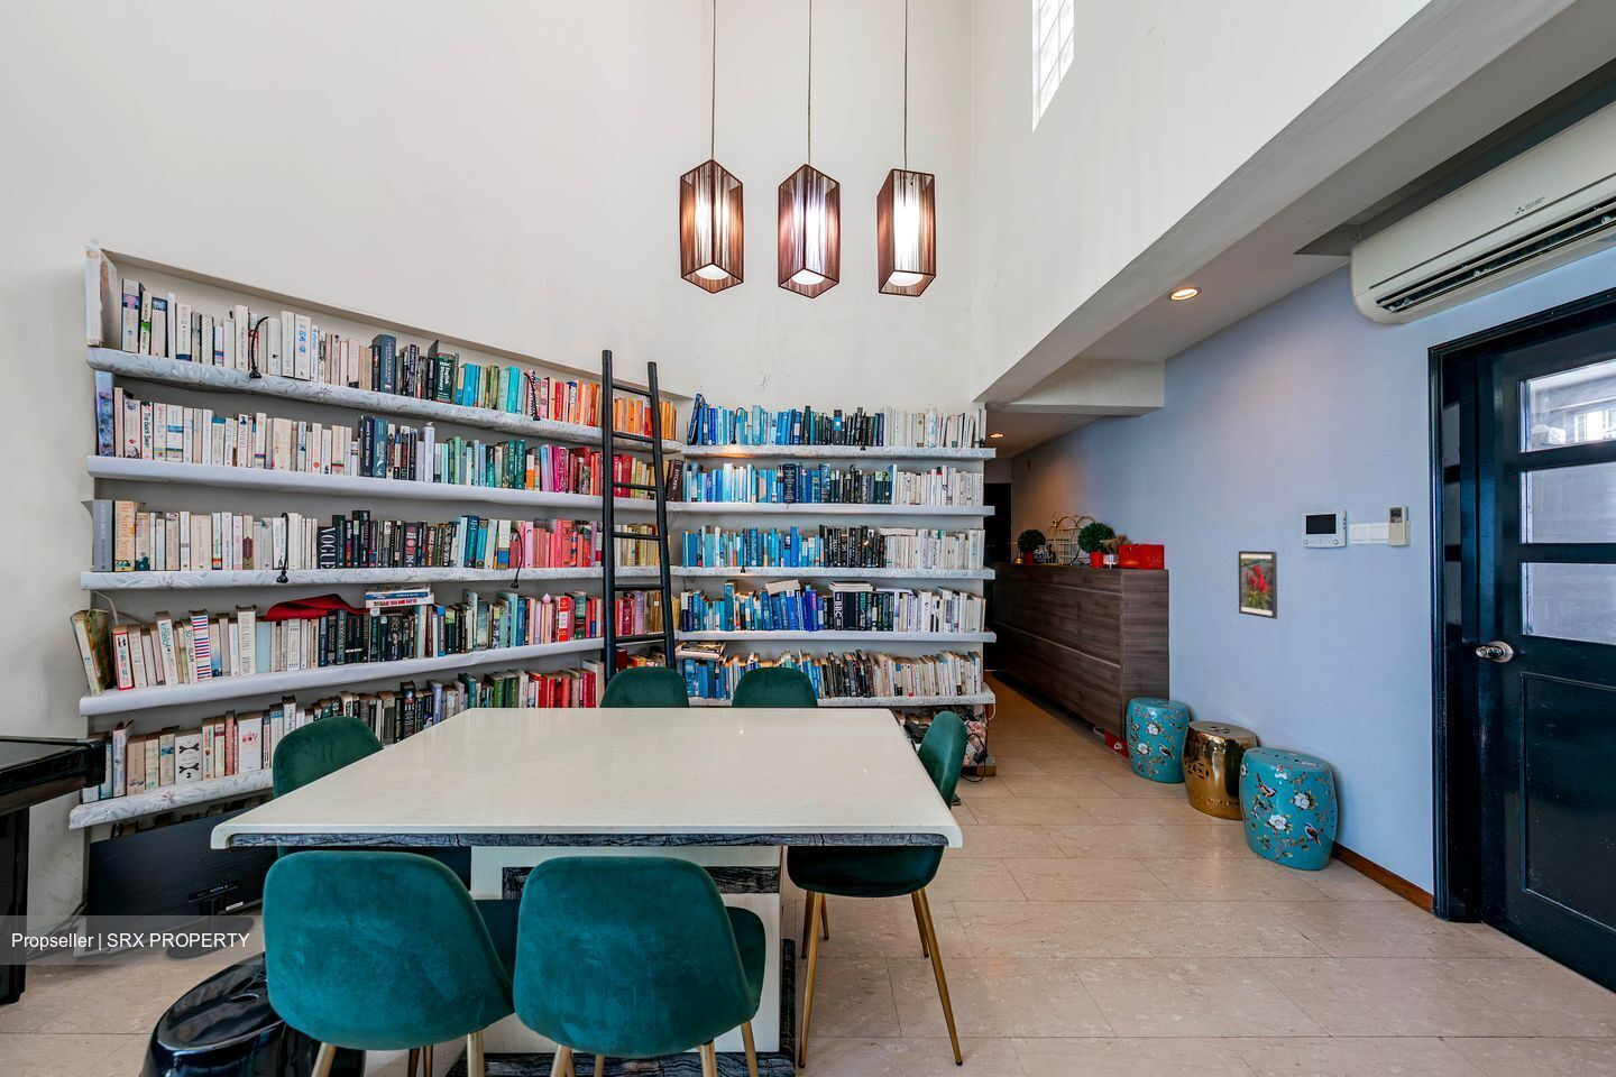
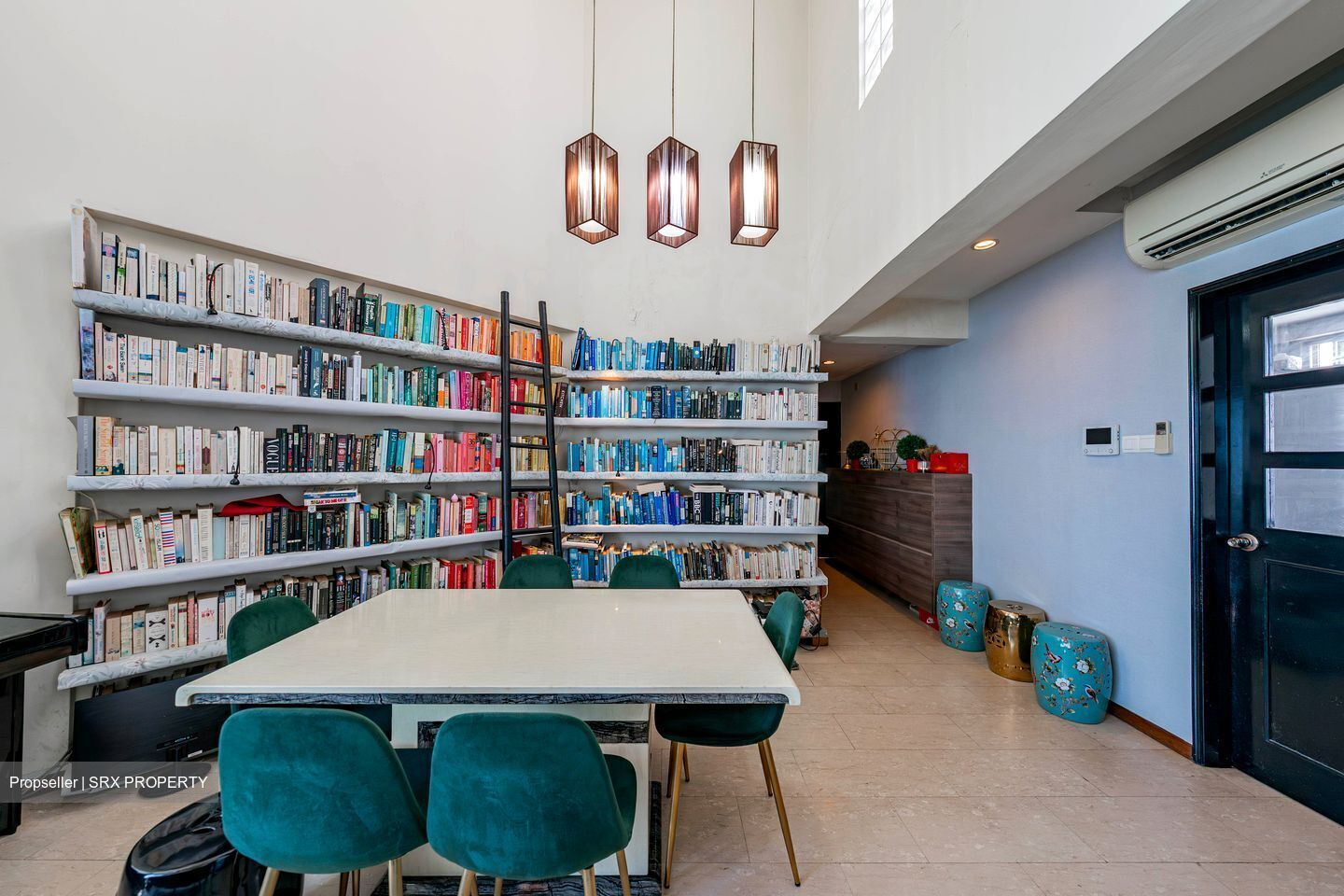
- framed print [1237,549,1278,620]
